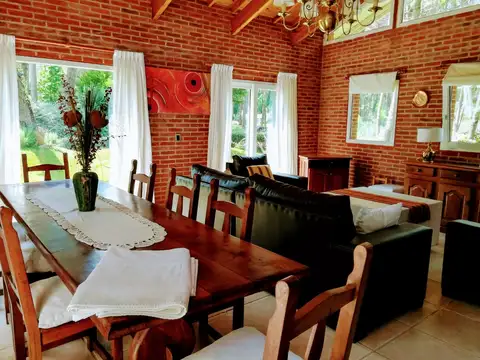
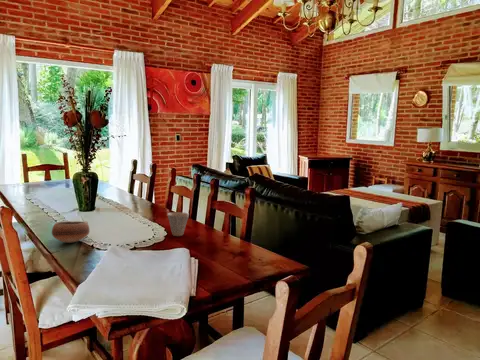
+ cup [167,211,190,237]
+ bowl [51,220,91,244]
